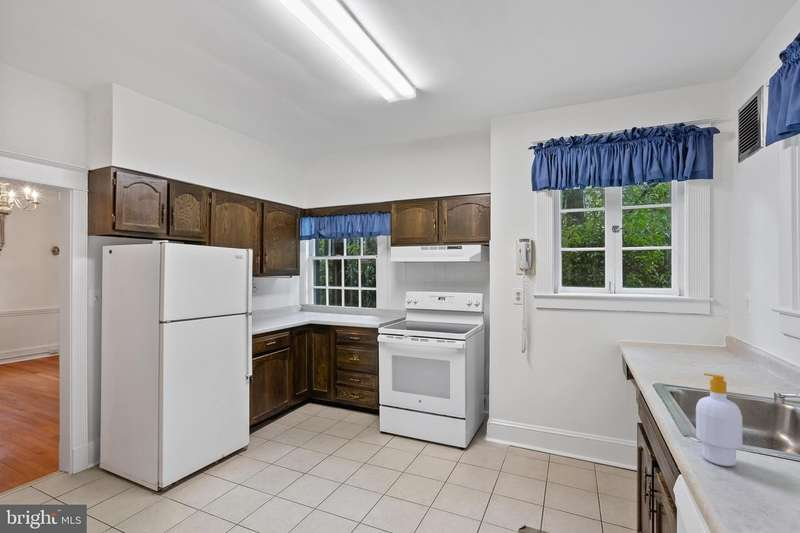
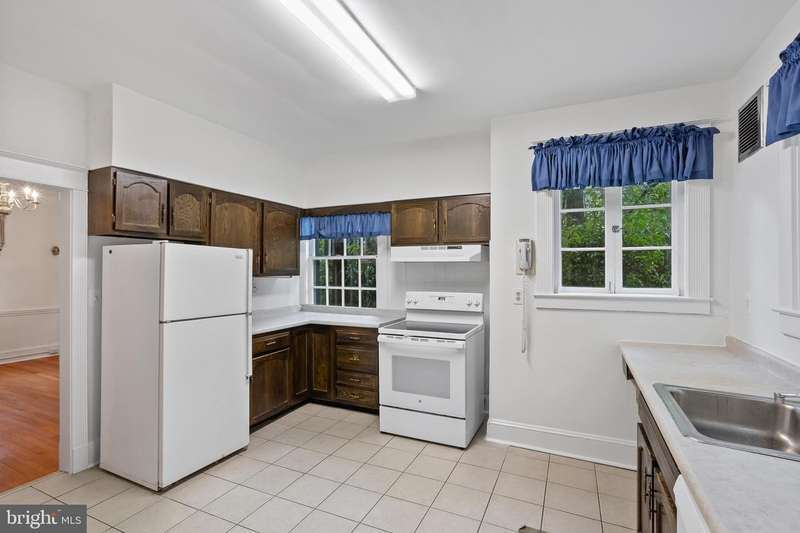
- soap bottle [695,372,743,467]
